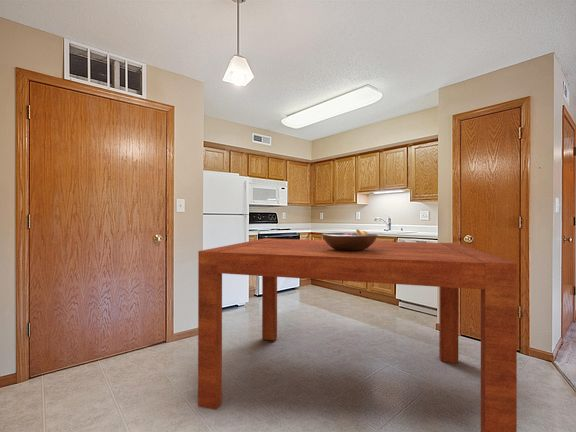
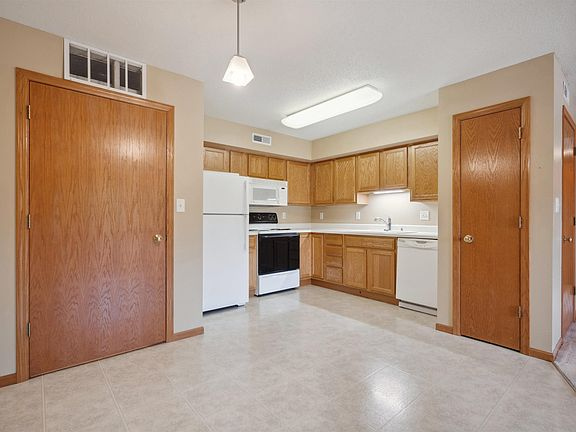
- fruit bowl [321,228,379,251]
- dining table [197,237,518,432]
